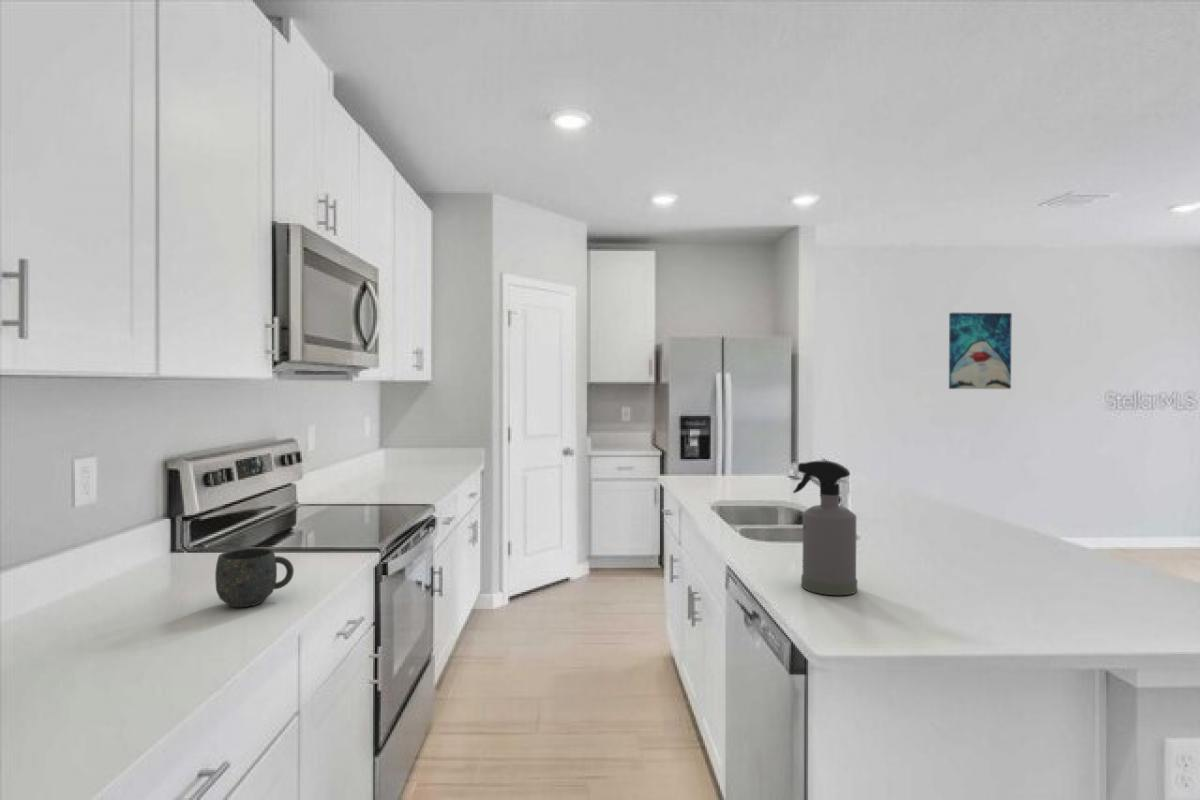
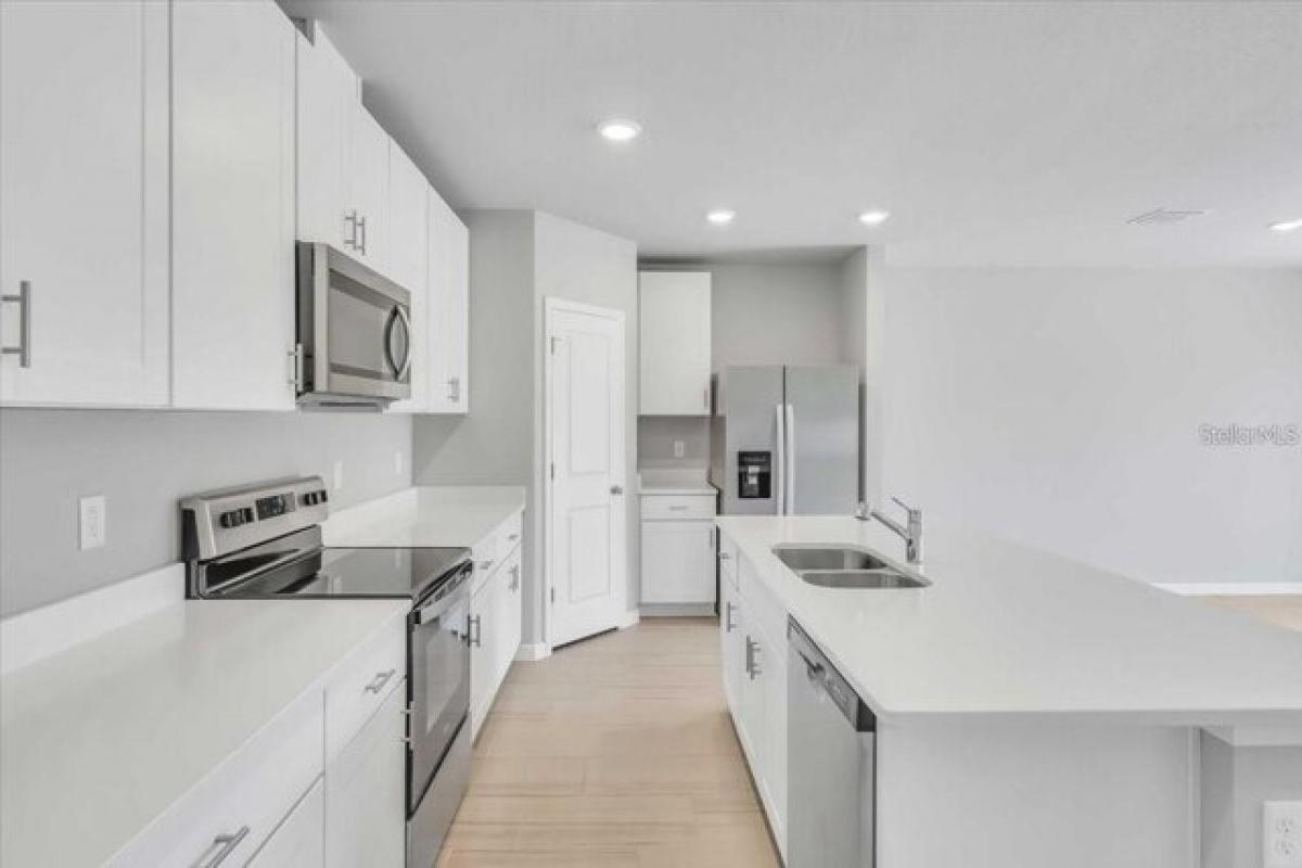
- mug [214,547,295,608]
- spray bottle [792,460,858,596]
- wall art [948,312,1013,390]
